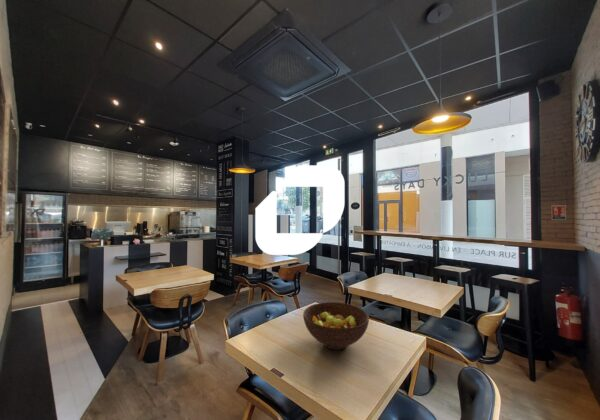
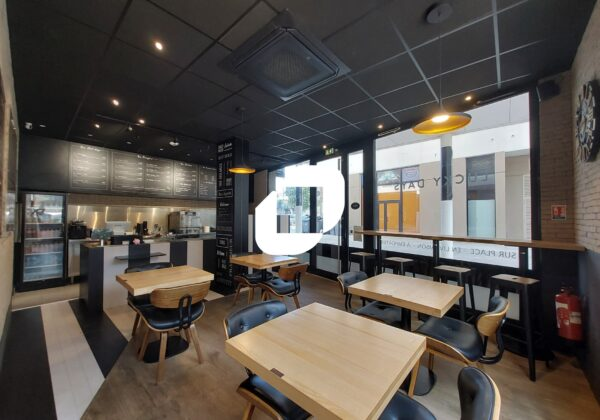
- fruit bowl [302,301,370,351]
